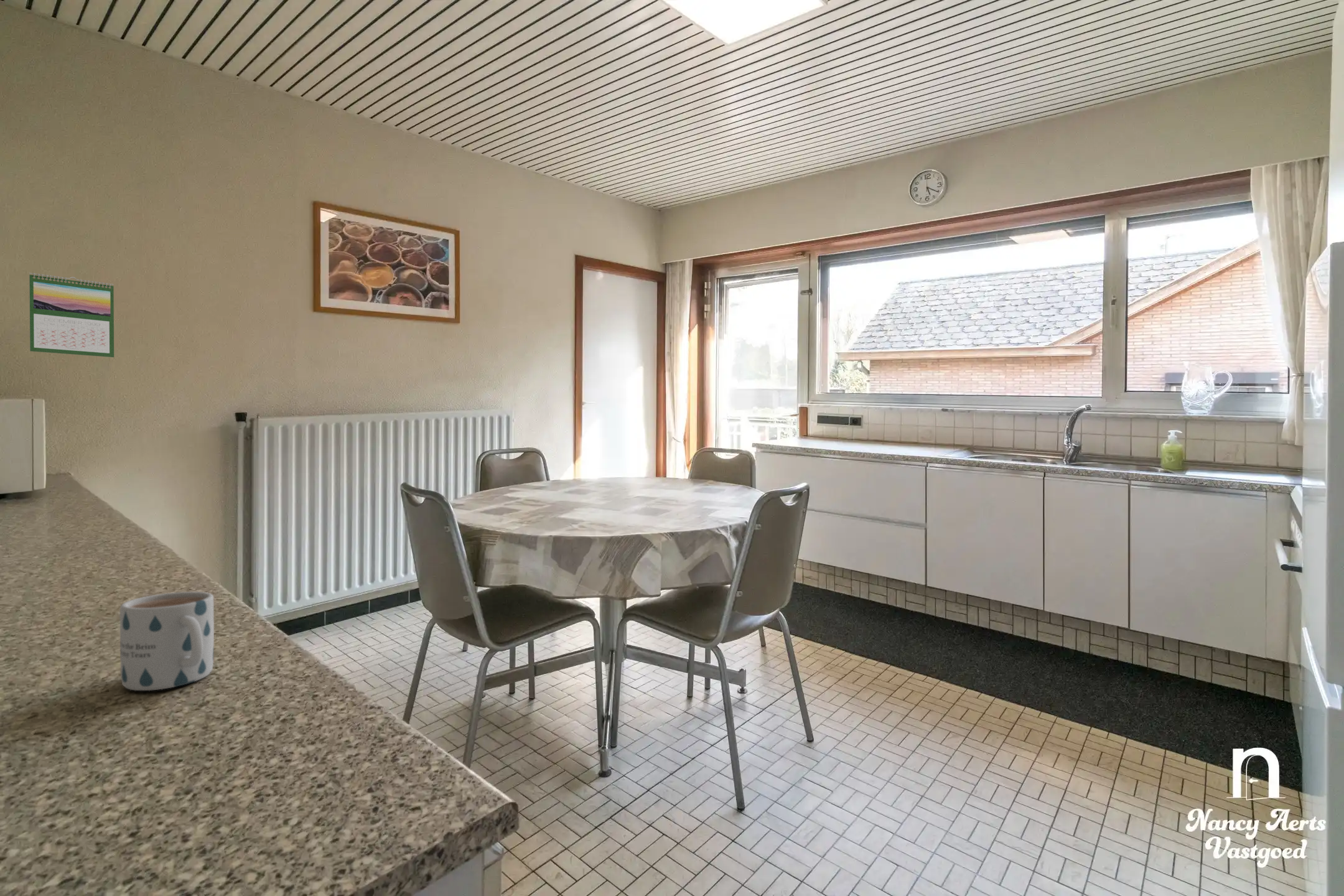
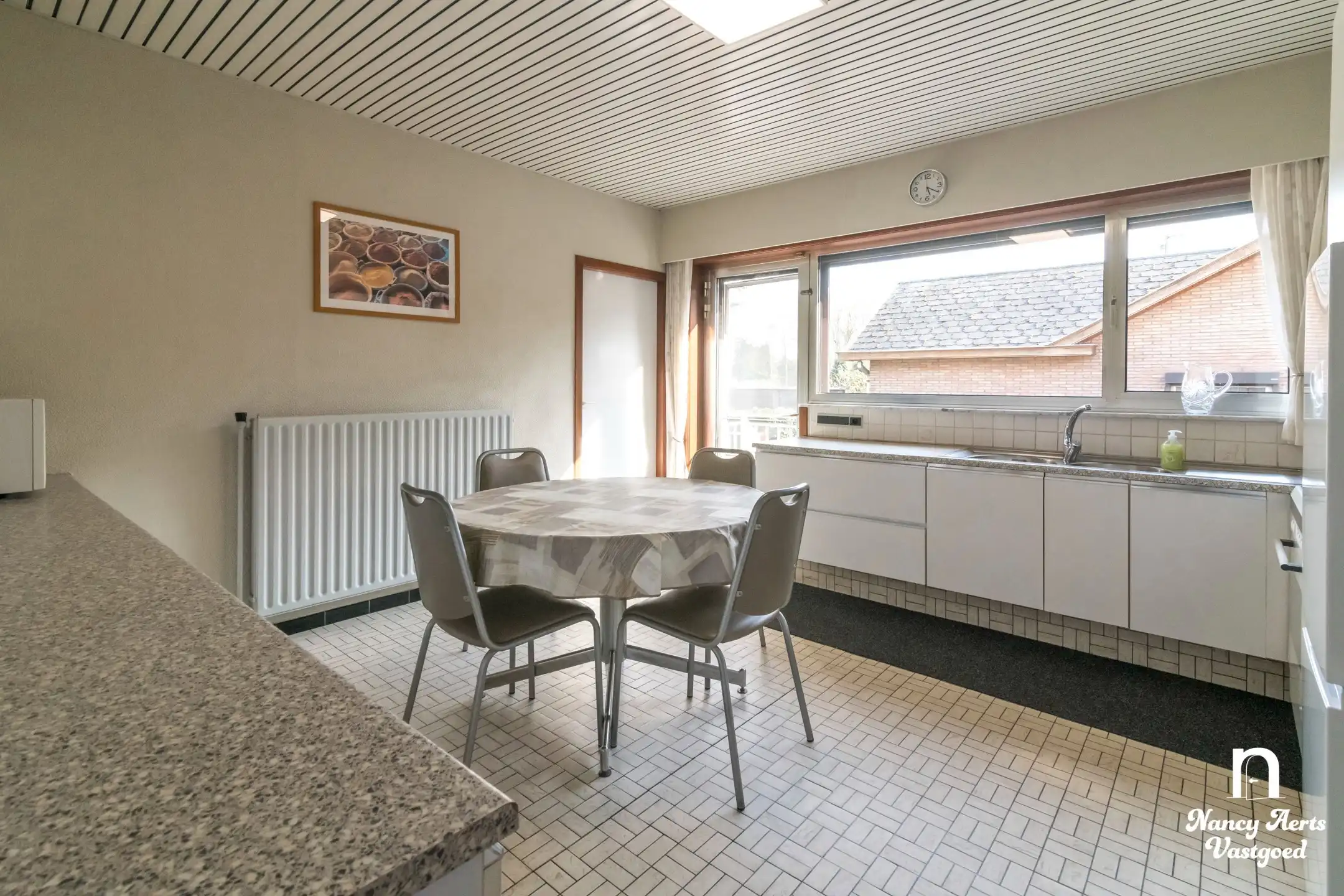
- calendar [29,273,114,358]
- mug [119,591,215,691]
